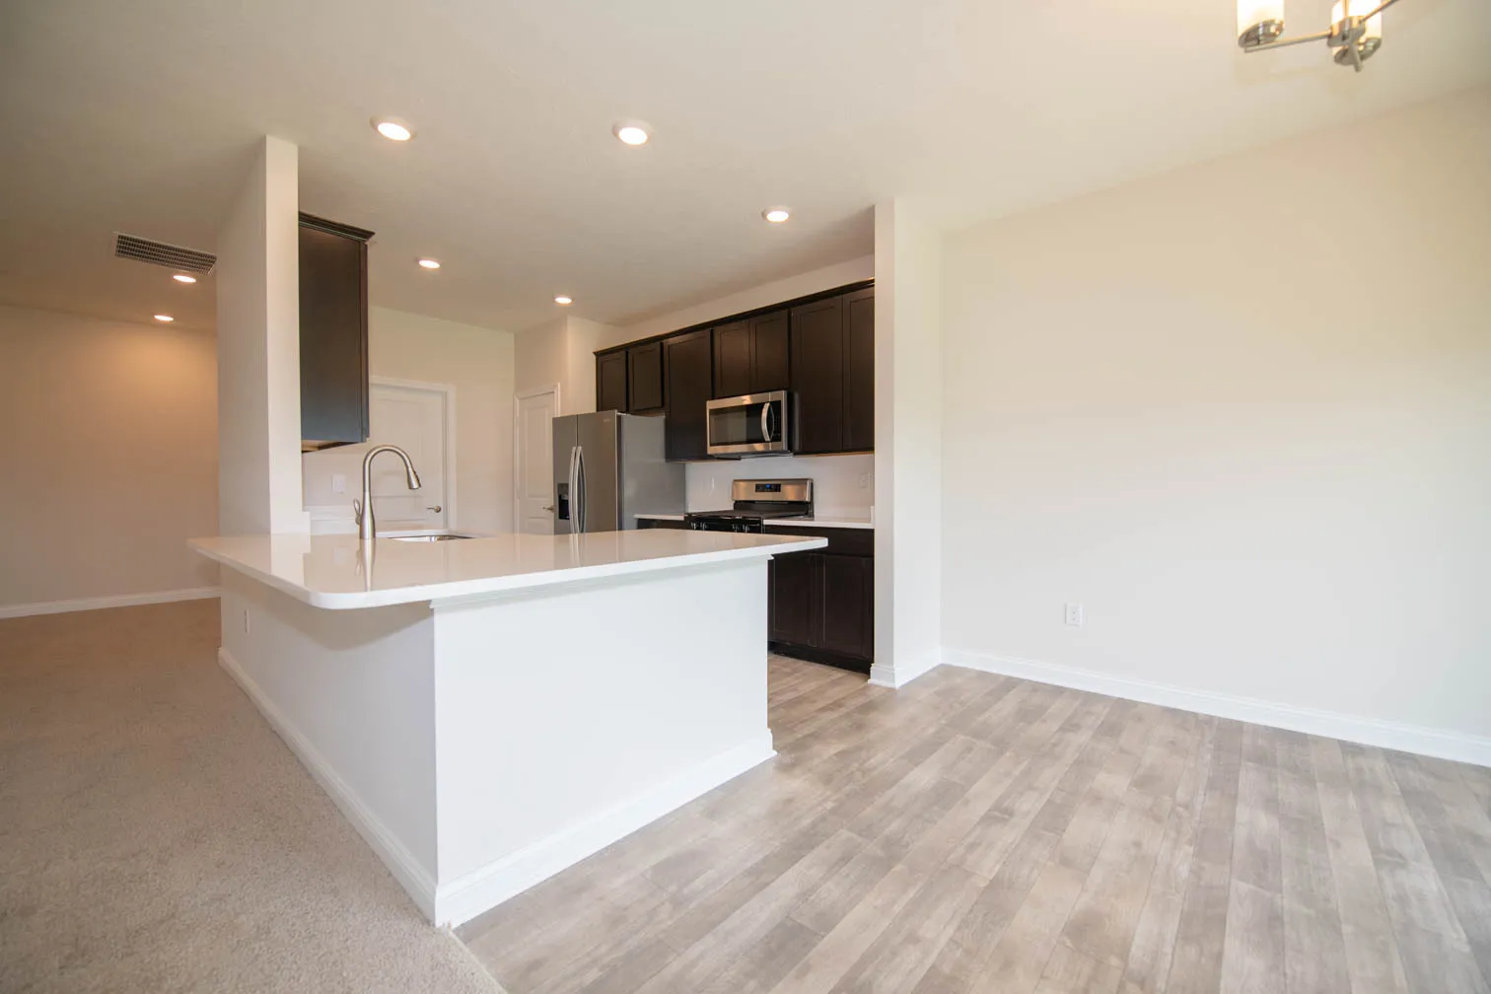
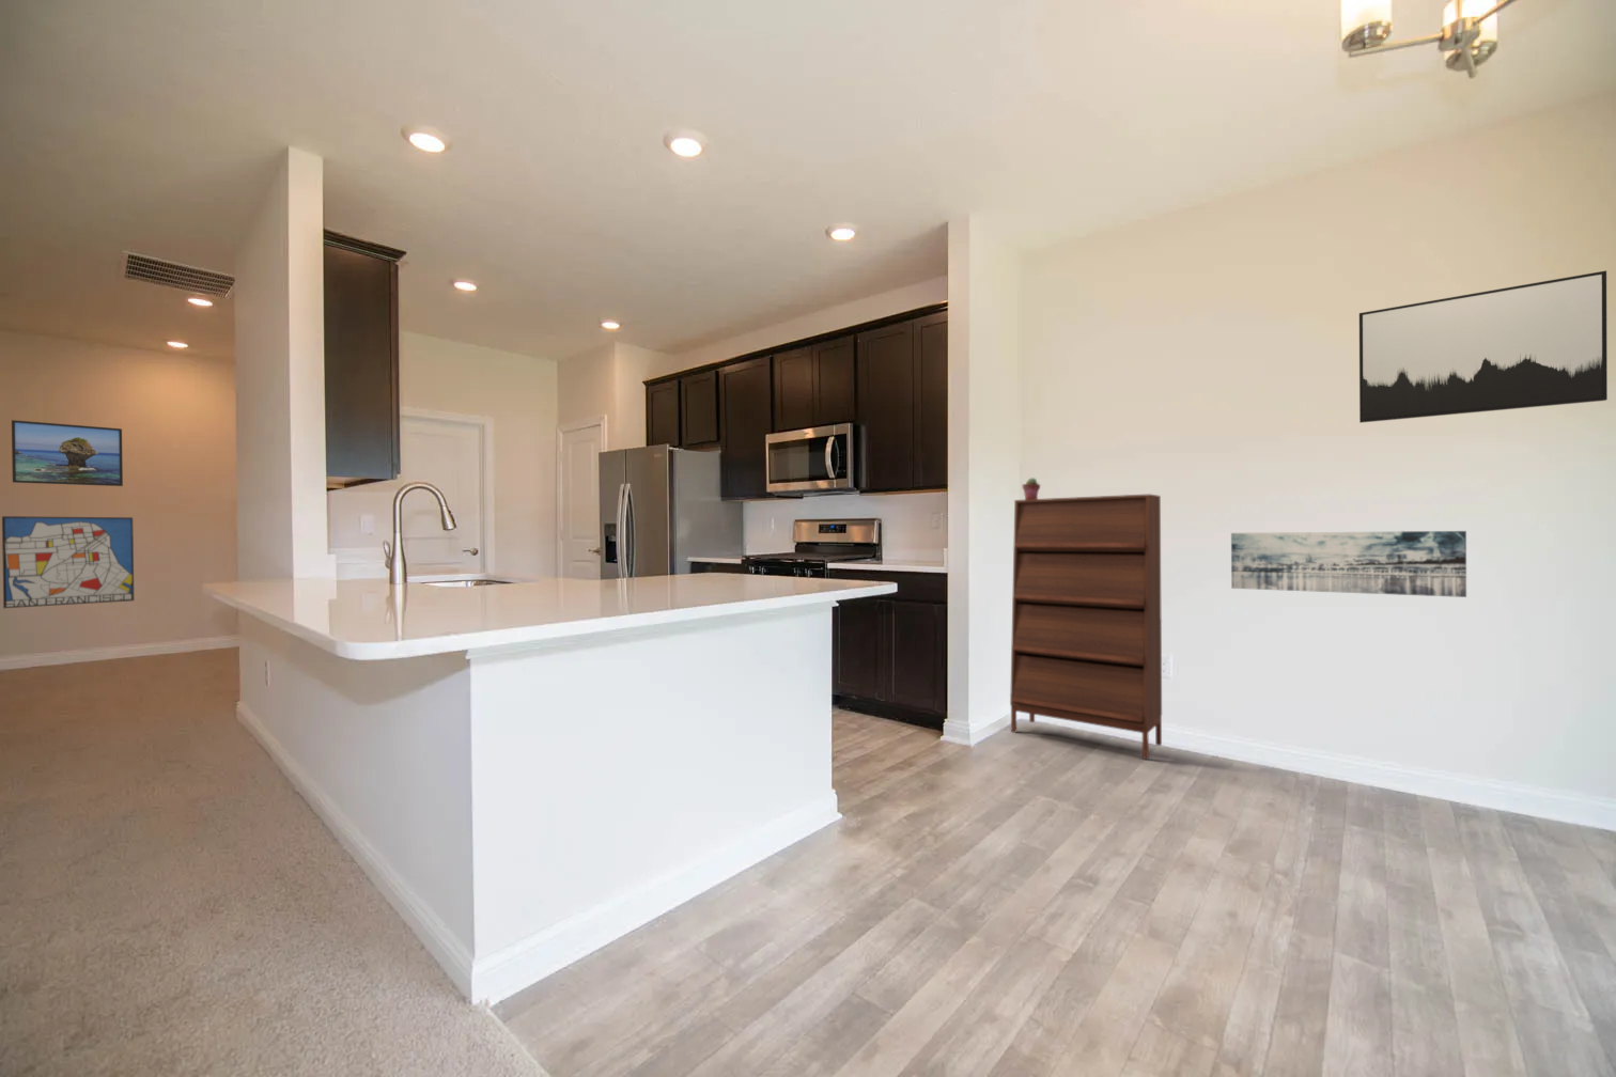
+ wall art [1230,530,1467,599]
+ wall art [1359,269,1609,424]
+ shoe cabinet [1009,493,1163,760]
+ wall art [1,514,135,609]
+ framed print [11,418,124,487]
+ potted succulent [1022,476,1041,500]
